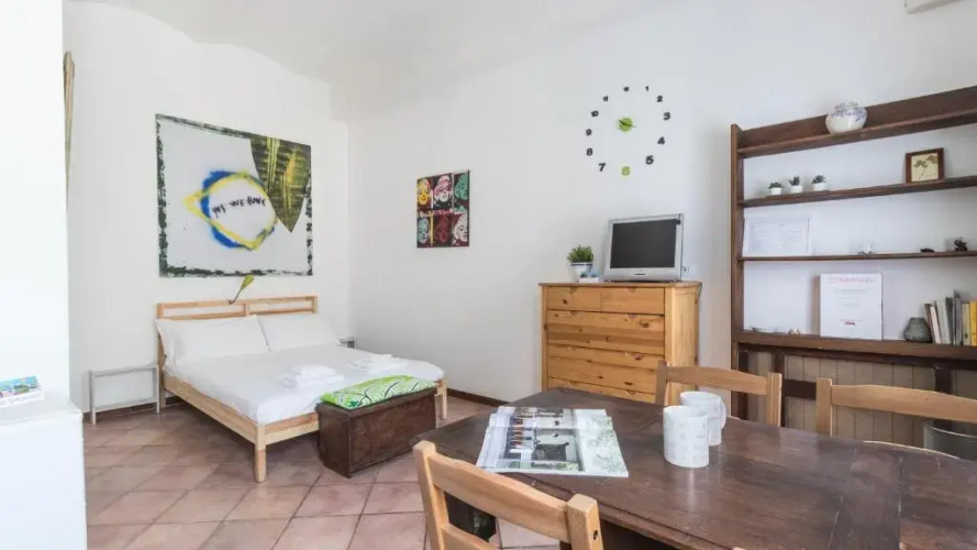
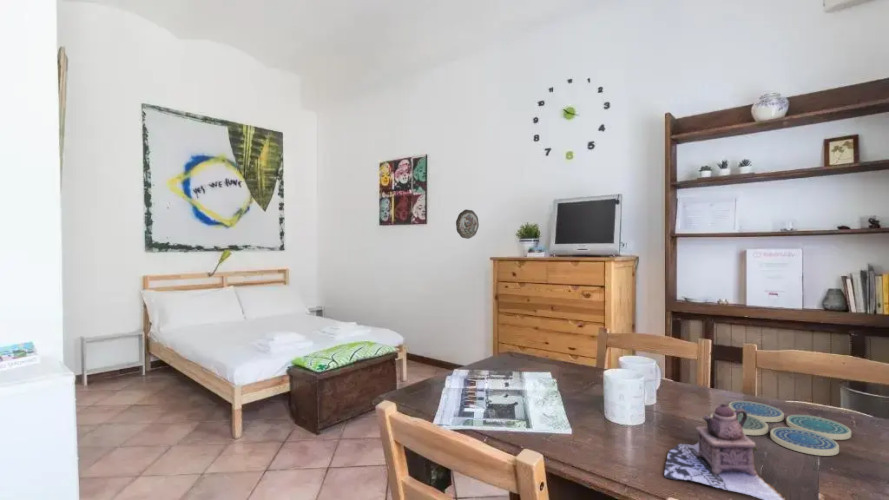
+ drink coaster [709,400,852,457]
+ decorative plate [455,209,480,240]
+ teapot [663,403,786,500]
